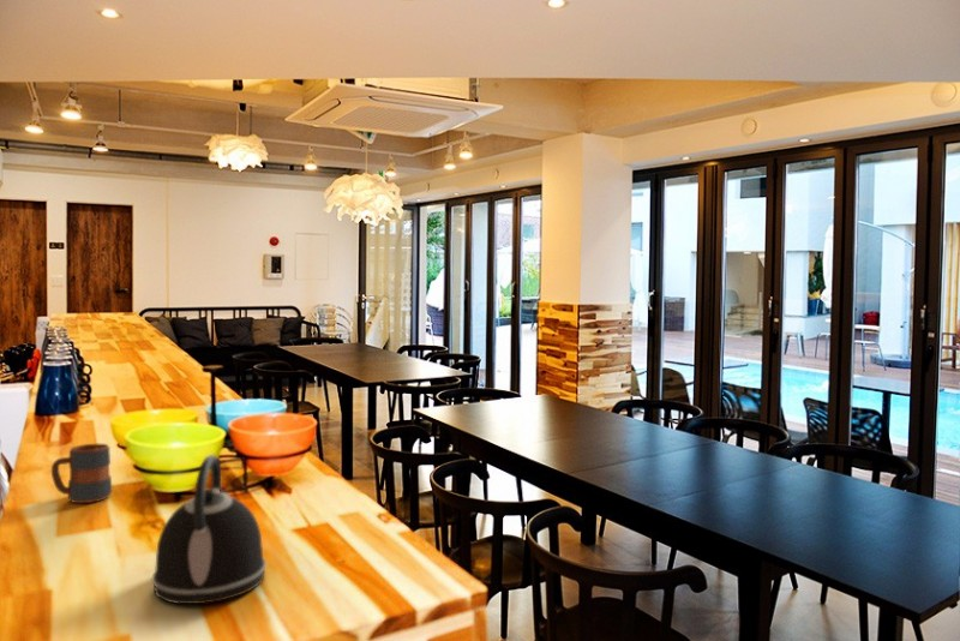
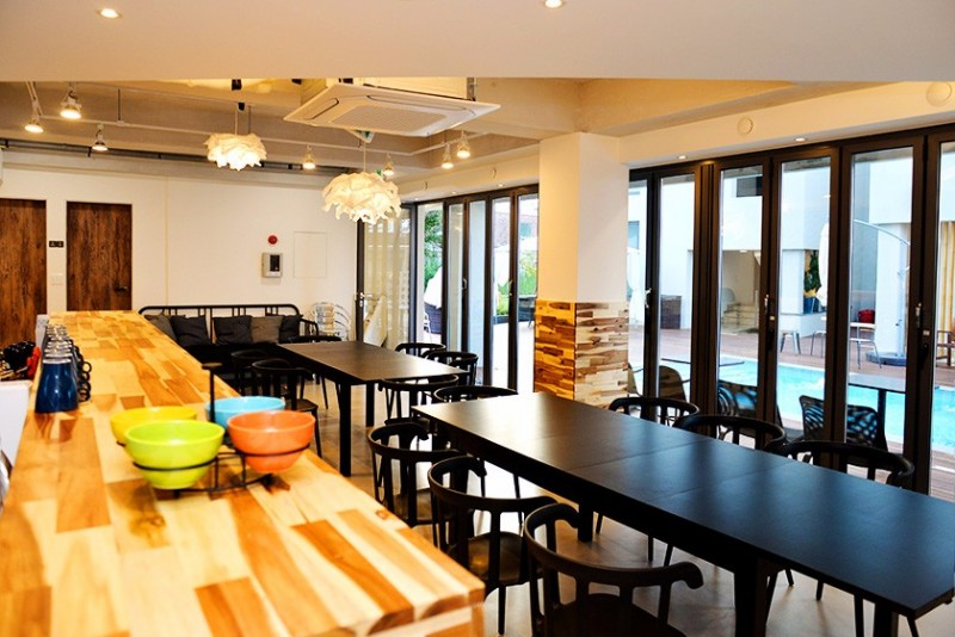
- kettle [151,454,268,605]
- mug [50,443,113,504]
